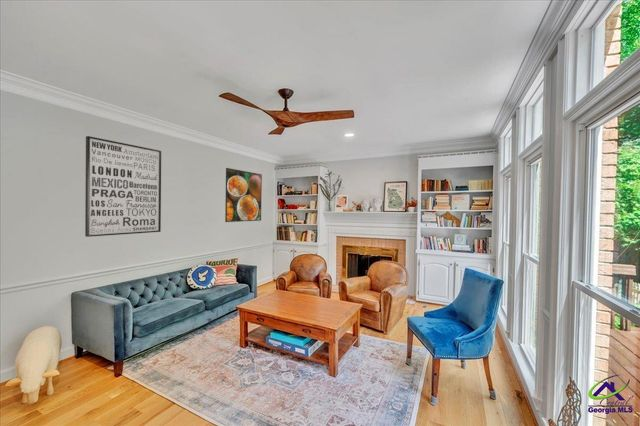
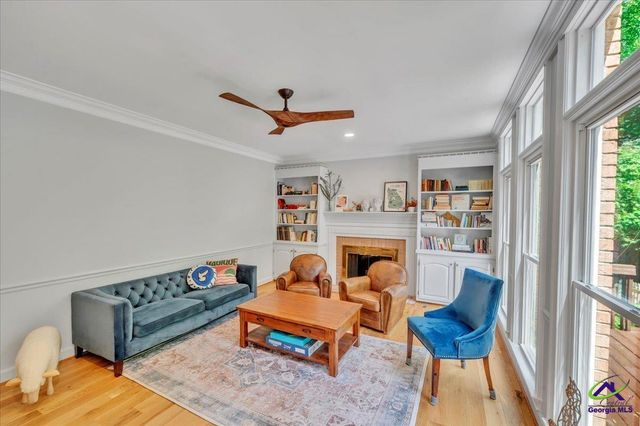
- wall art [84,135,162,238]
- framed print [224,167,263,223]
